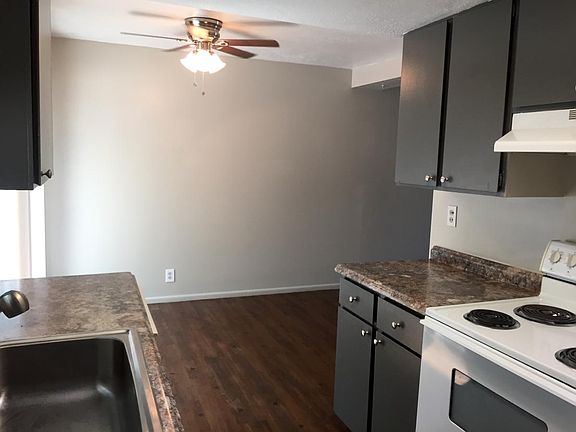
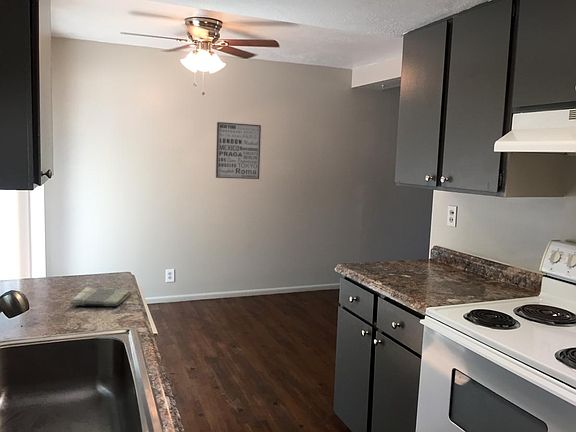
+ wall art [215,121,262,180]
+ dish towel [69,286,133,307]
